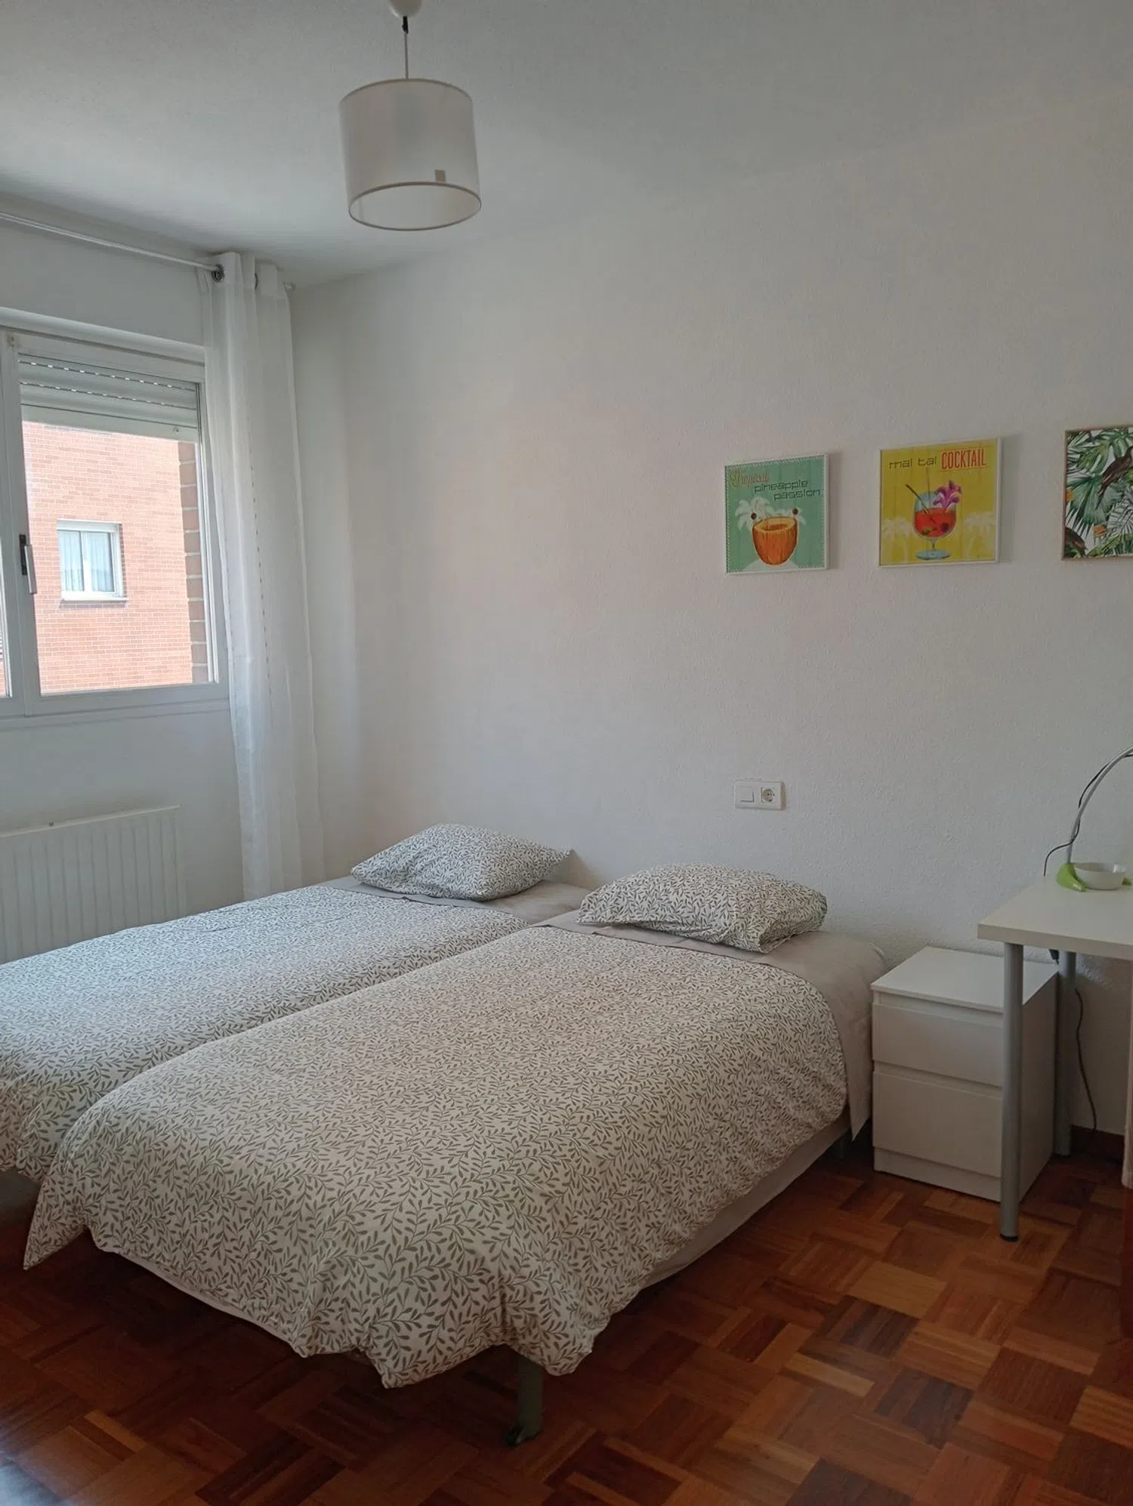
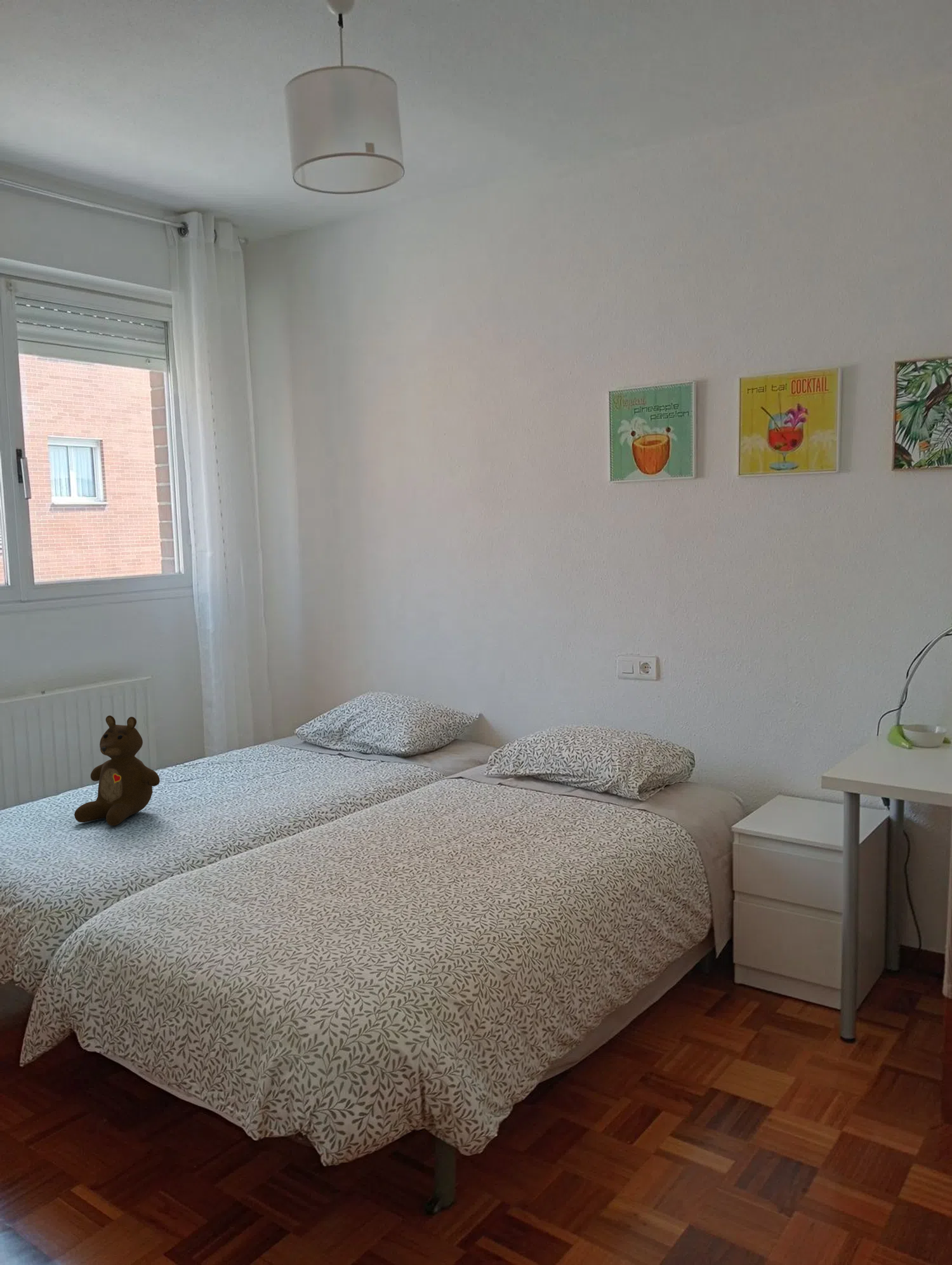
+ teddy bear [74,715,161,826]
